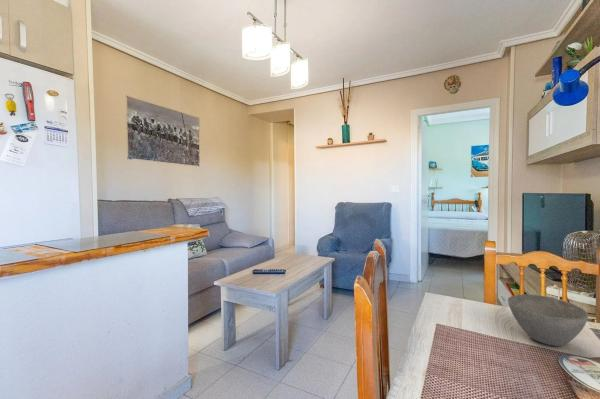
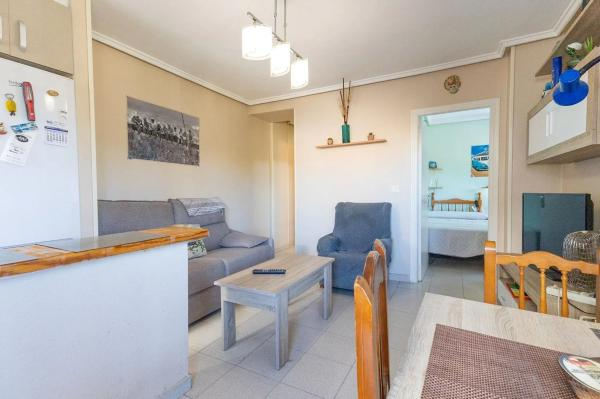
- bowl [507,293,589,347]
